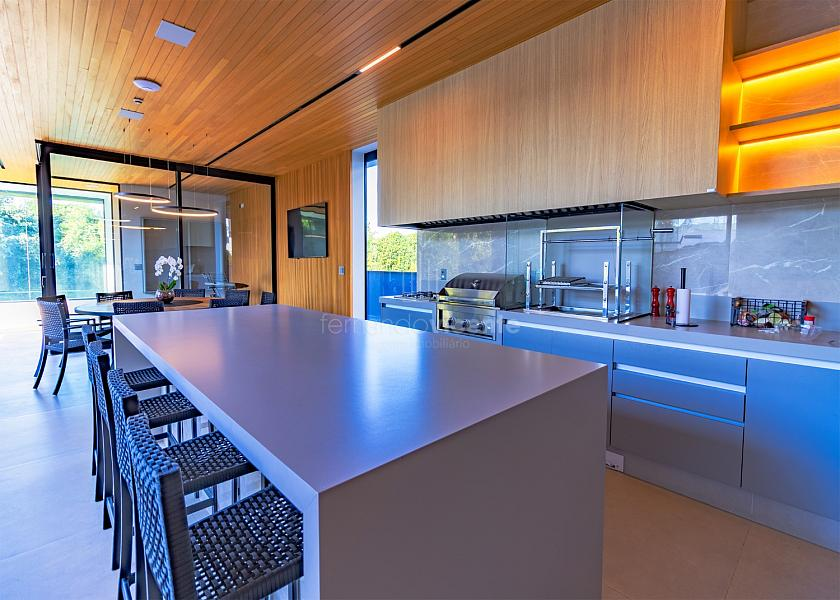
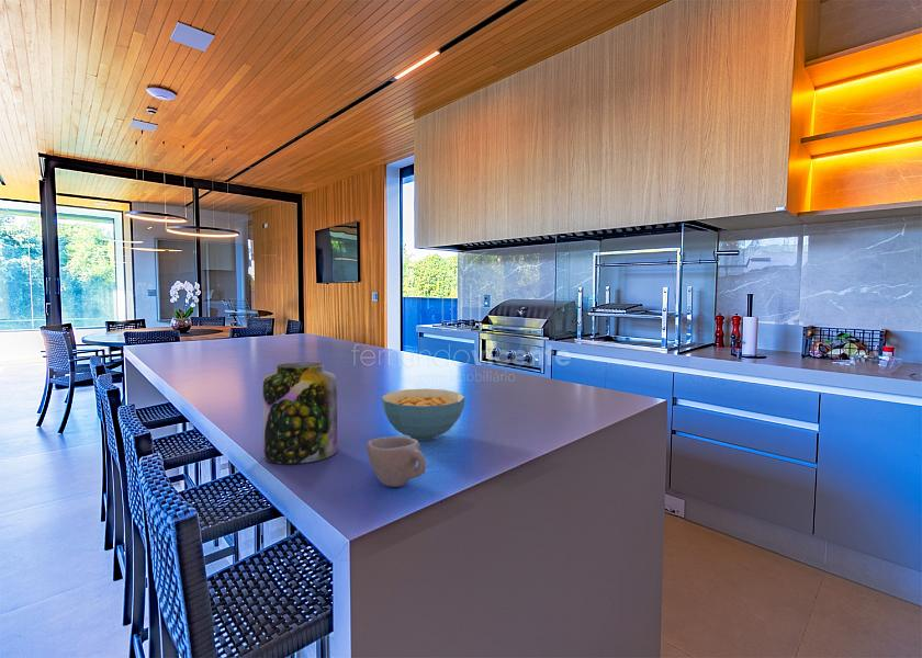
+ cup [366,435,427,488]
+ jar [261,361,338,465]
+ cereal bowl [381,388,466,442]
